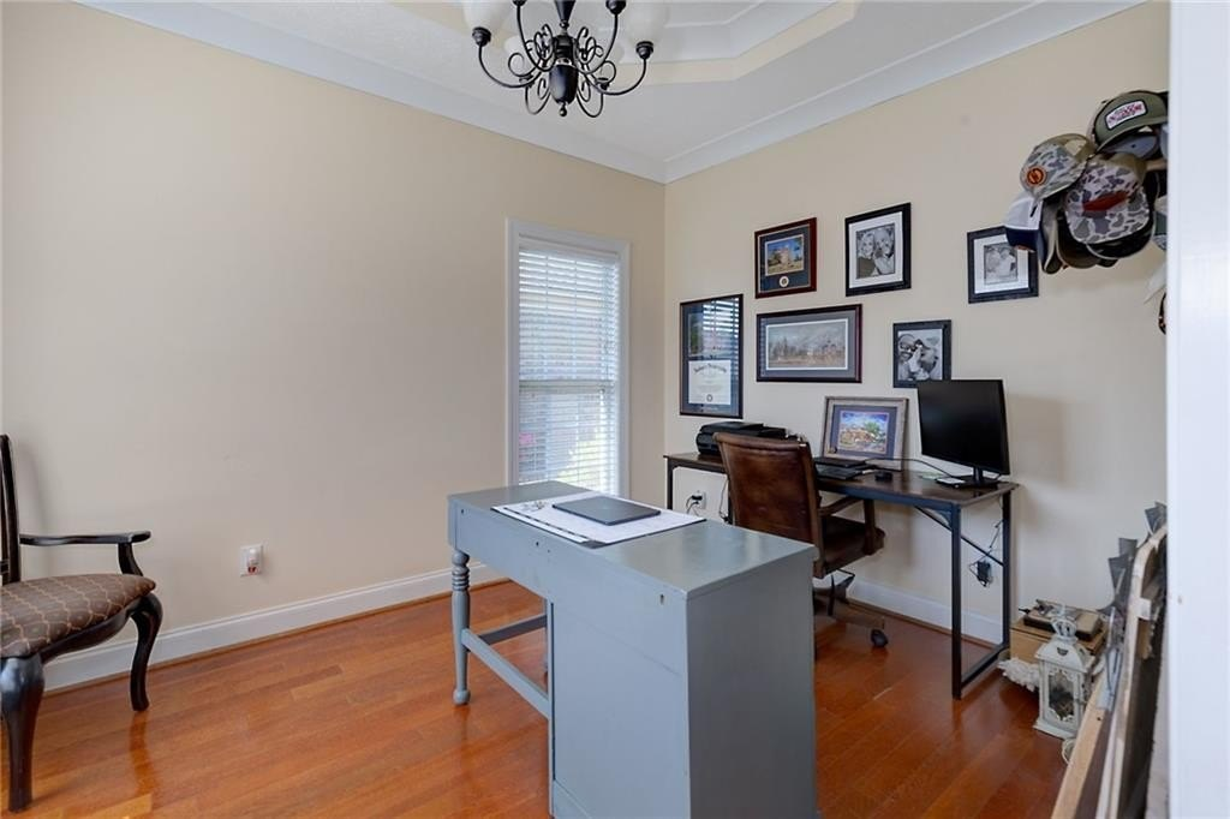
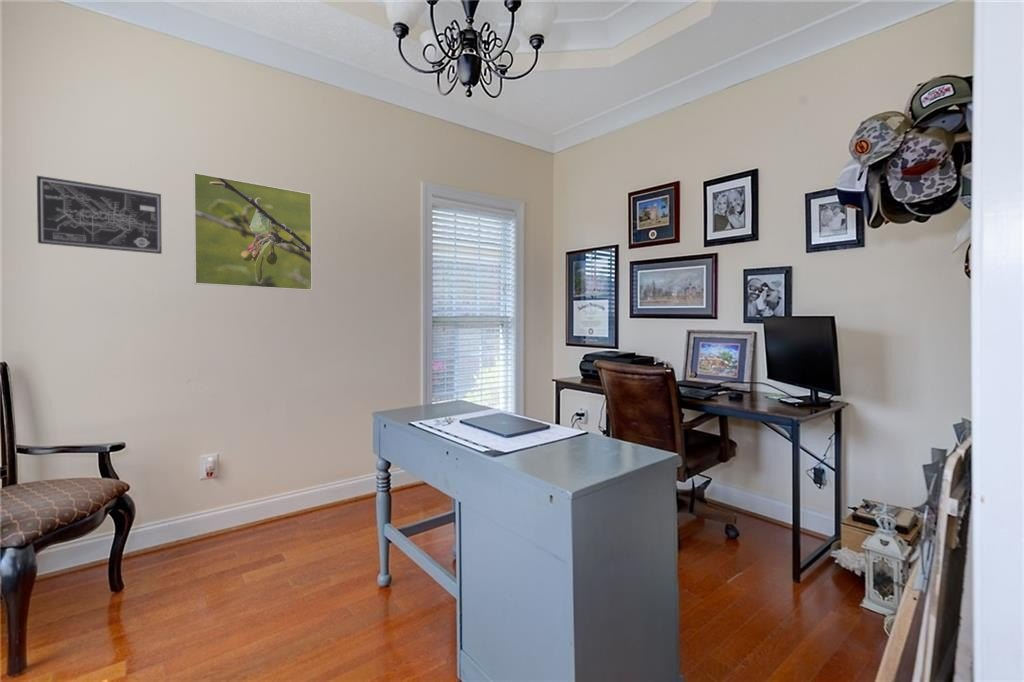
+ wall art [36,175,163,255]
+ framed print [193,172,313,292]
